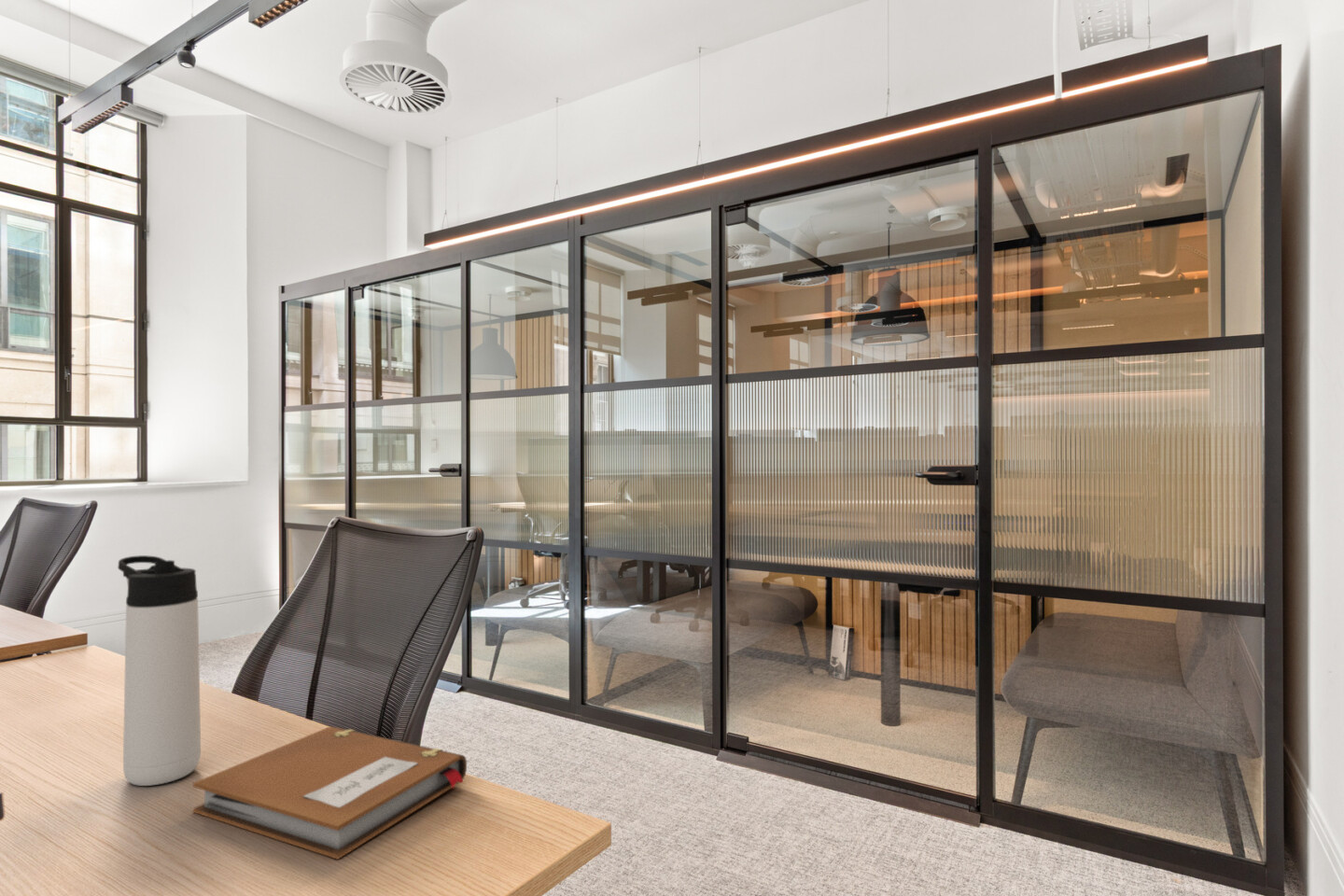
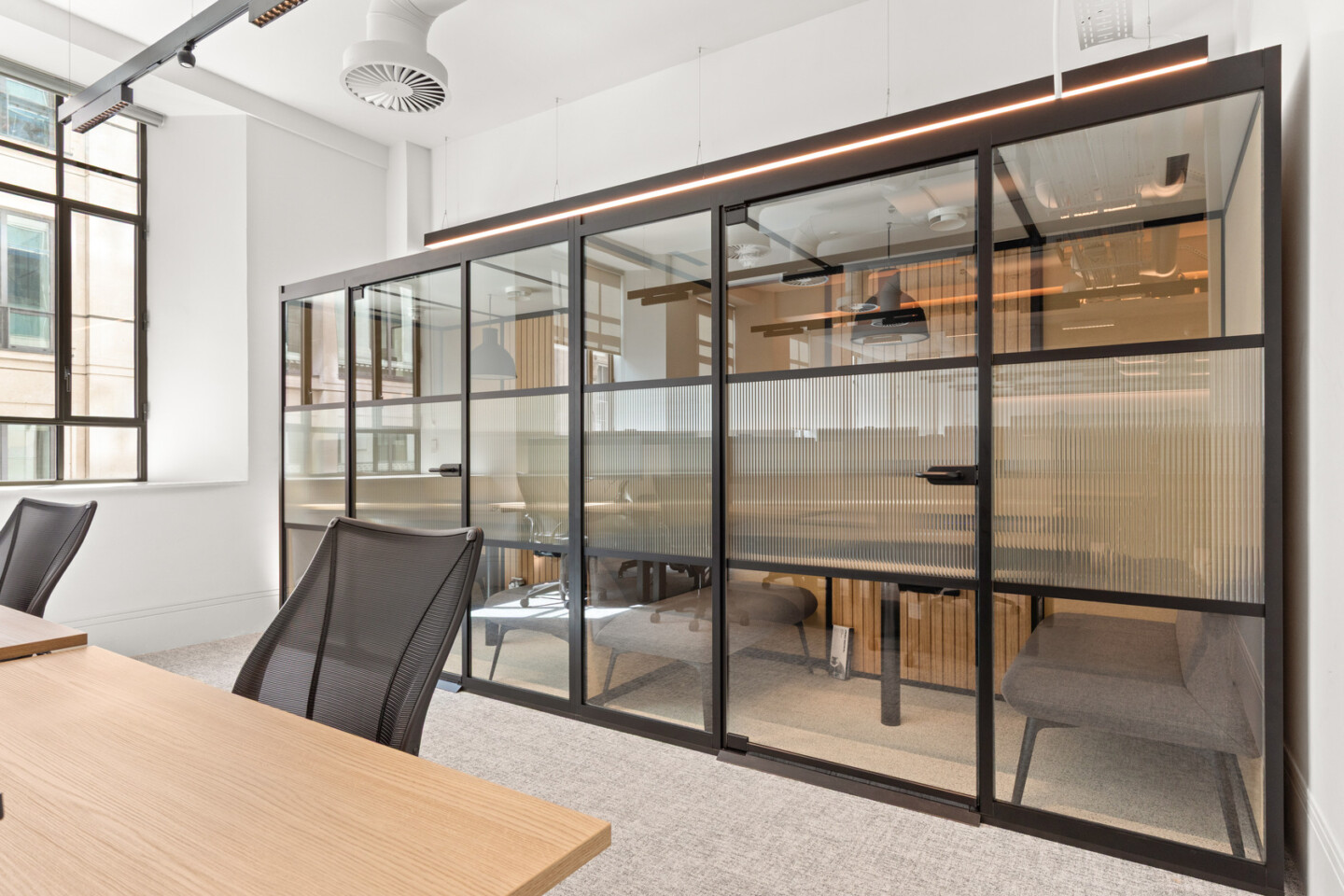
- thermos bottle [117,554,202,787]
- notebook [192,725,468,861]
